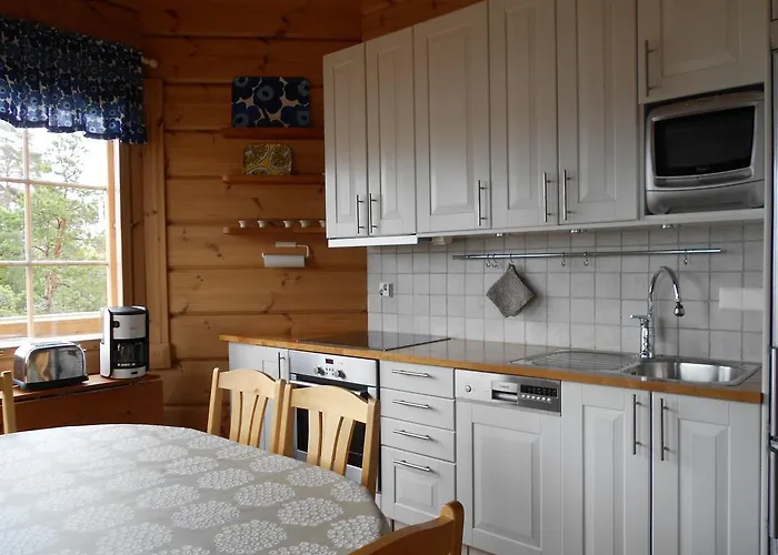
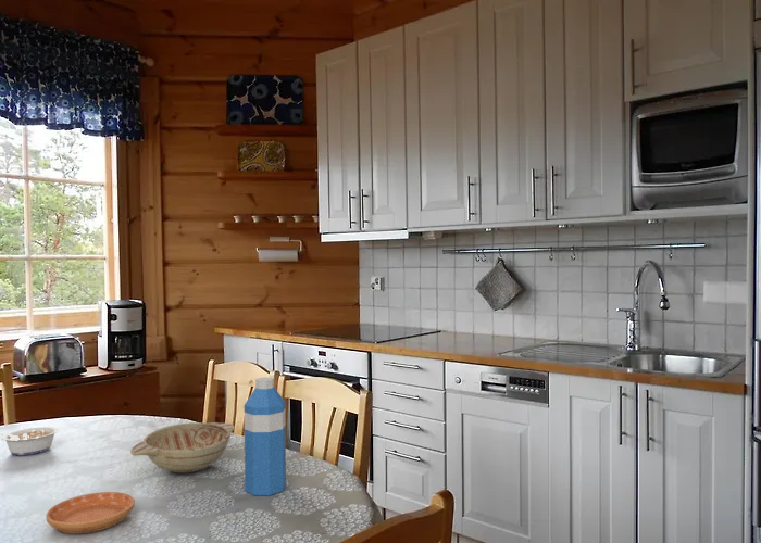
+ legume [0,426,60,456]
+ decorative bowl [129,421,236,473]
+ water bottle [244,376,287,496]
+ saucer [45,491,136,535]
